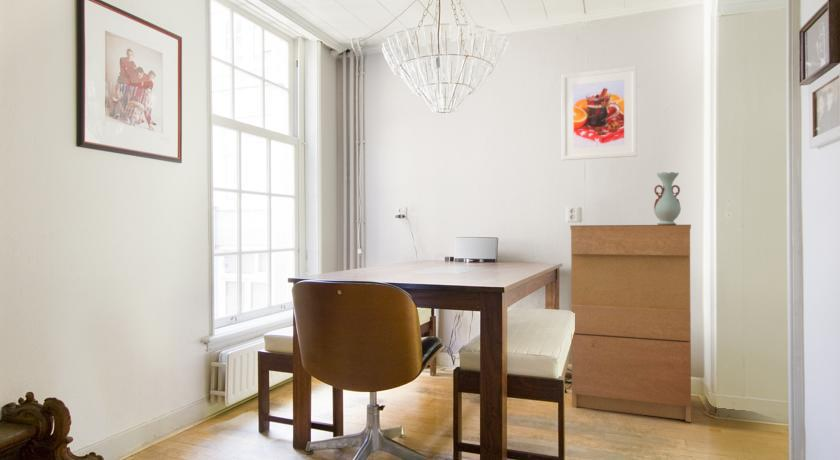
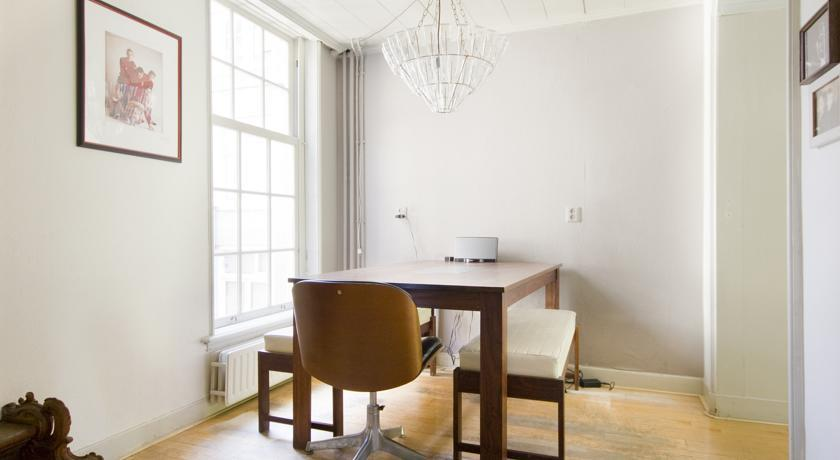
- vase [653,171,682,225]
- cabinet [569,224,692,423]
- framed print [560,65,638,161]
